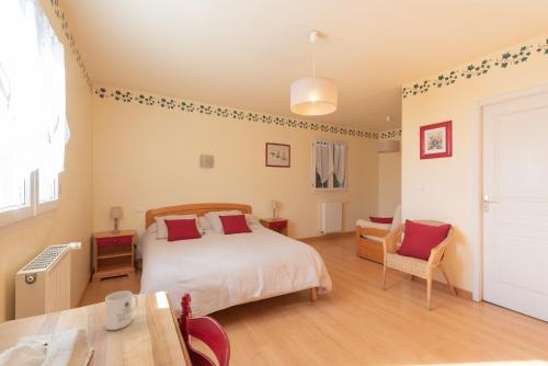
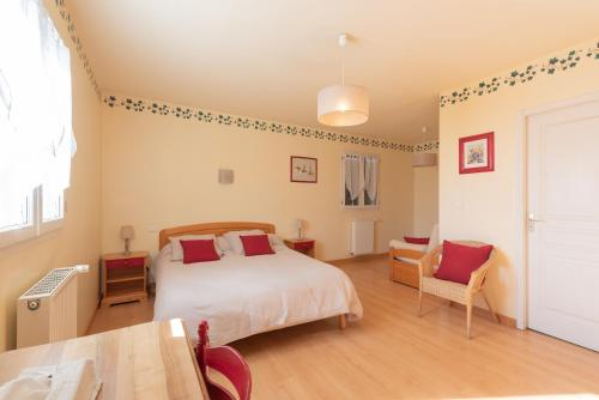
- mug [104,290,139,331]
